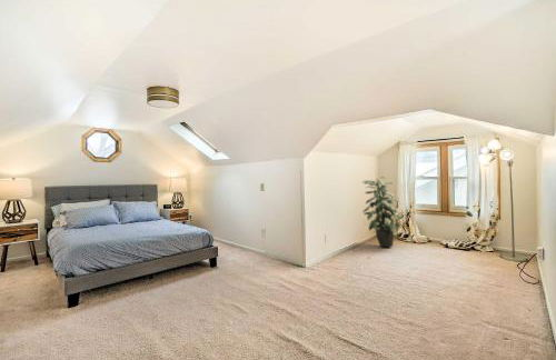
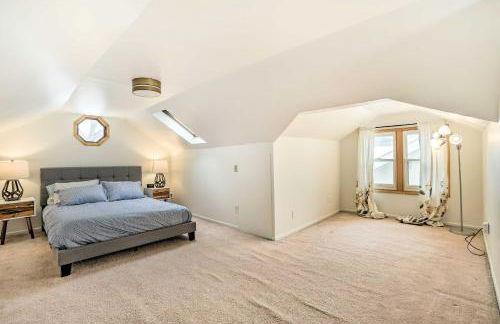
- indoor plant [361,176,405,249]
